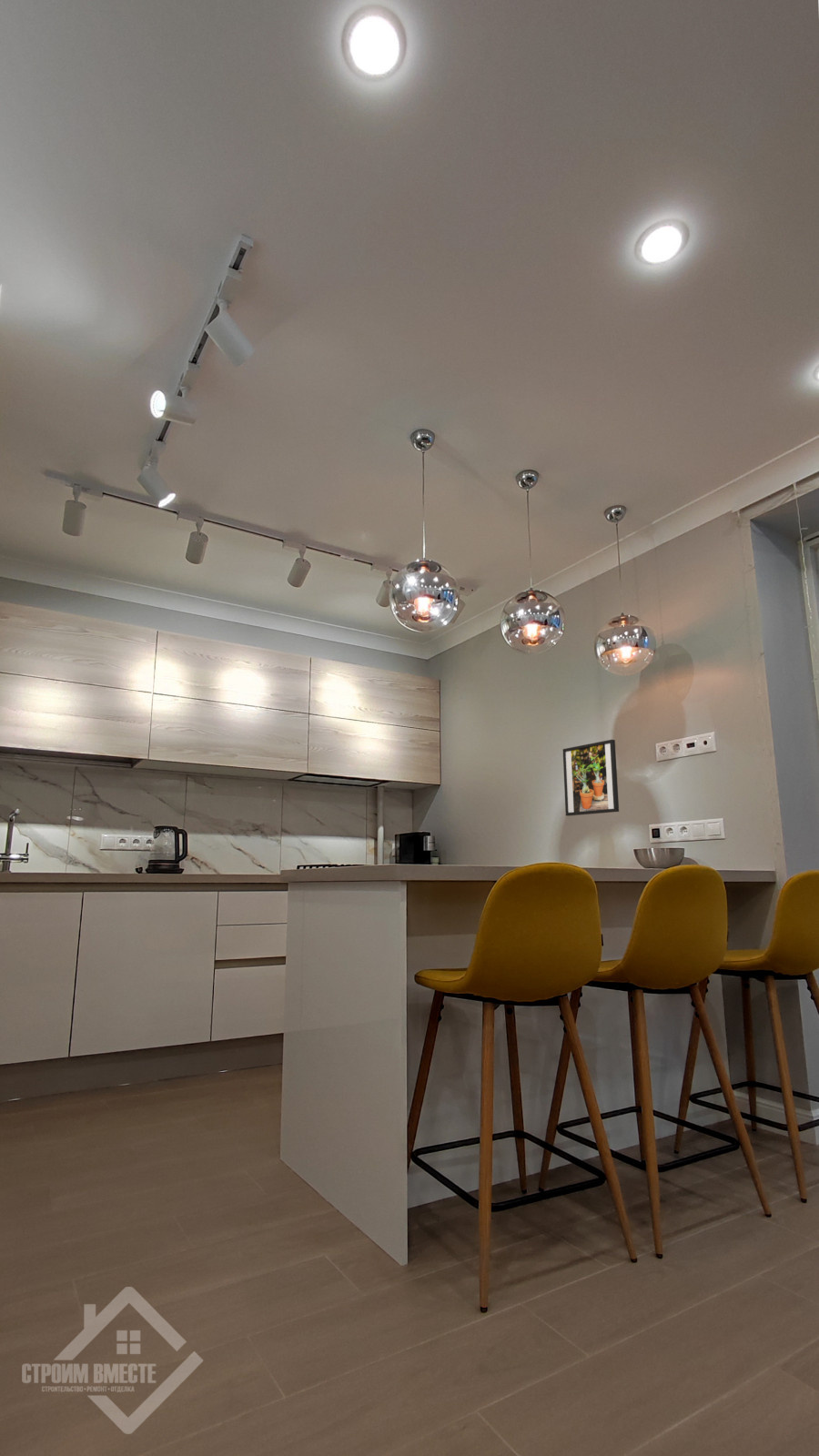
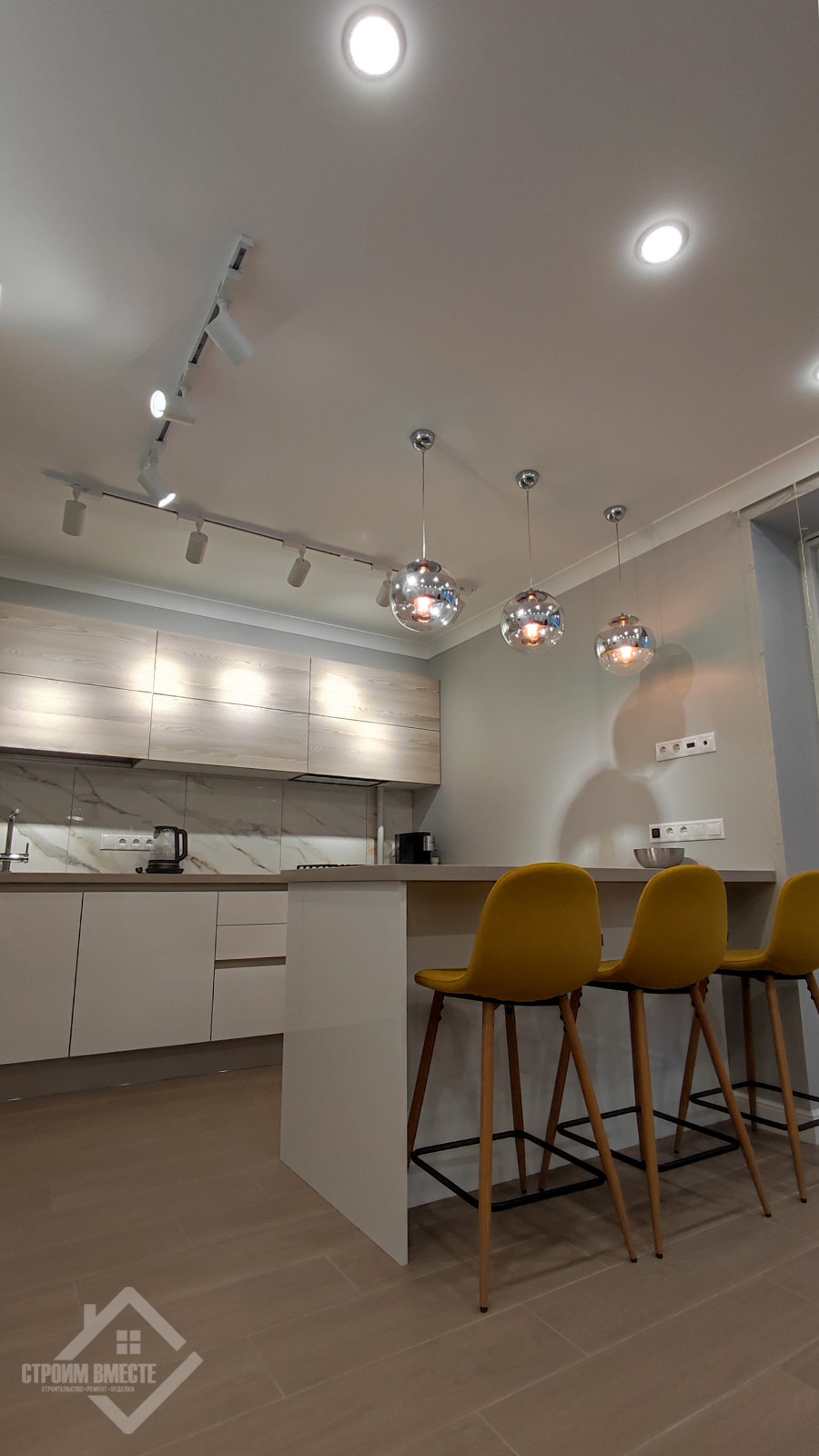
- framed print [562,739,620,817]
